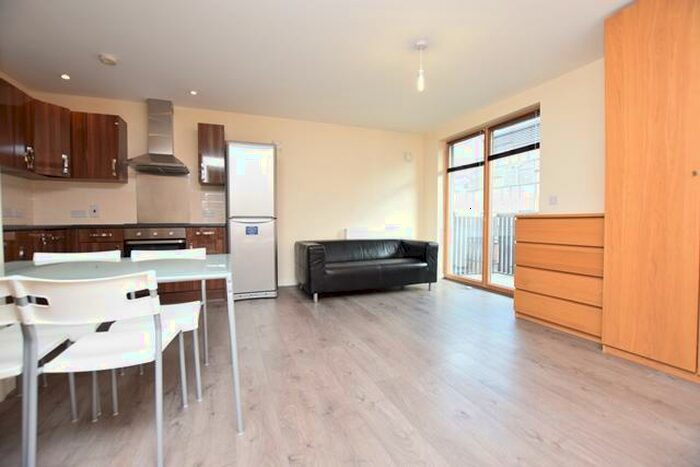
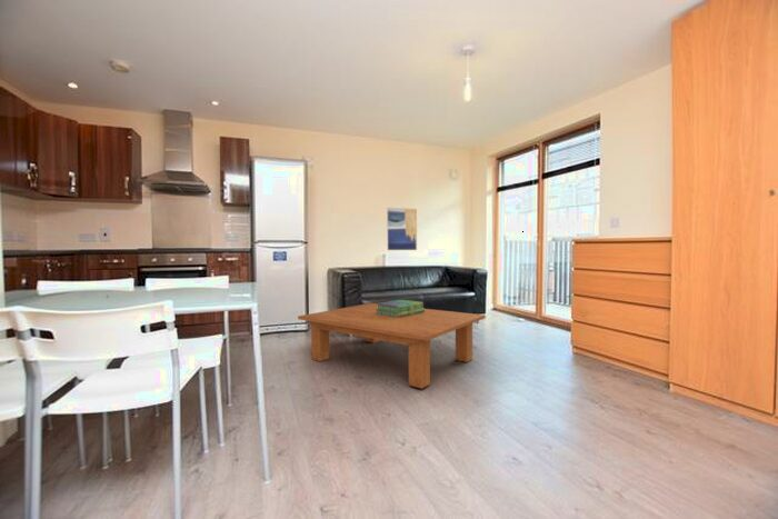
+ stack of books [376,299,426,318]
+ wall art [387,207,418,251]
+ coffee table [297,302,487,390]
